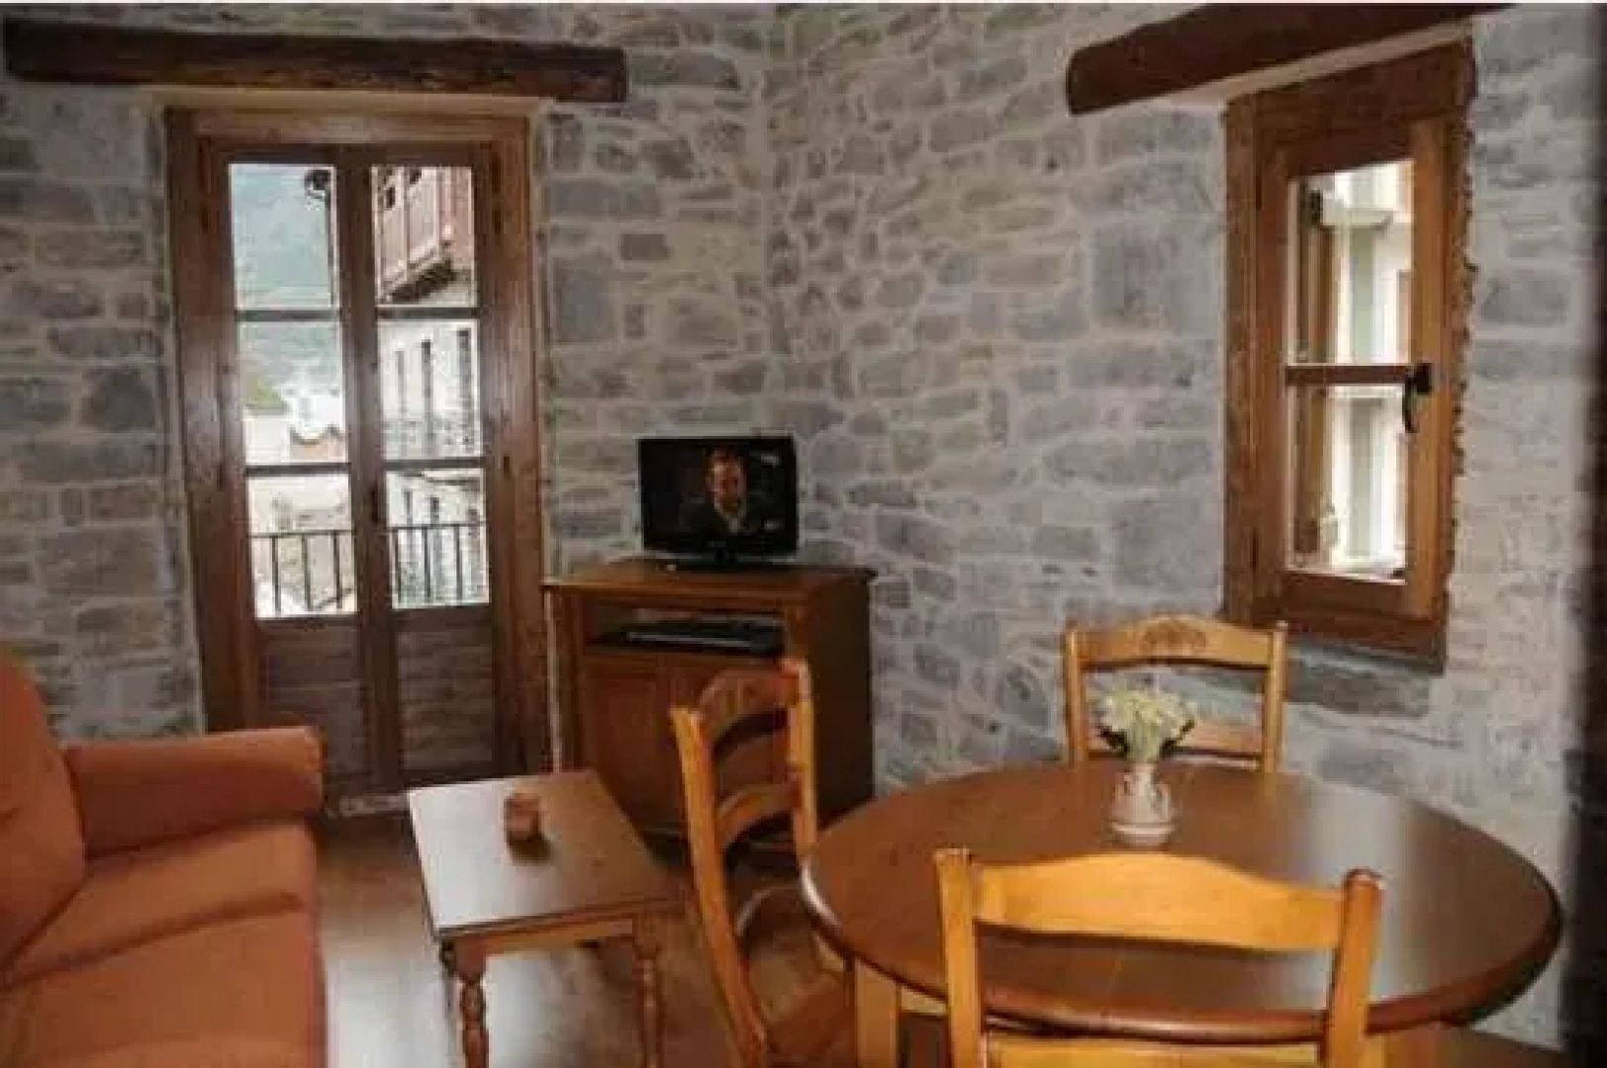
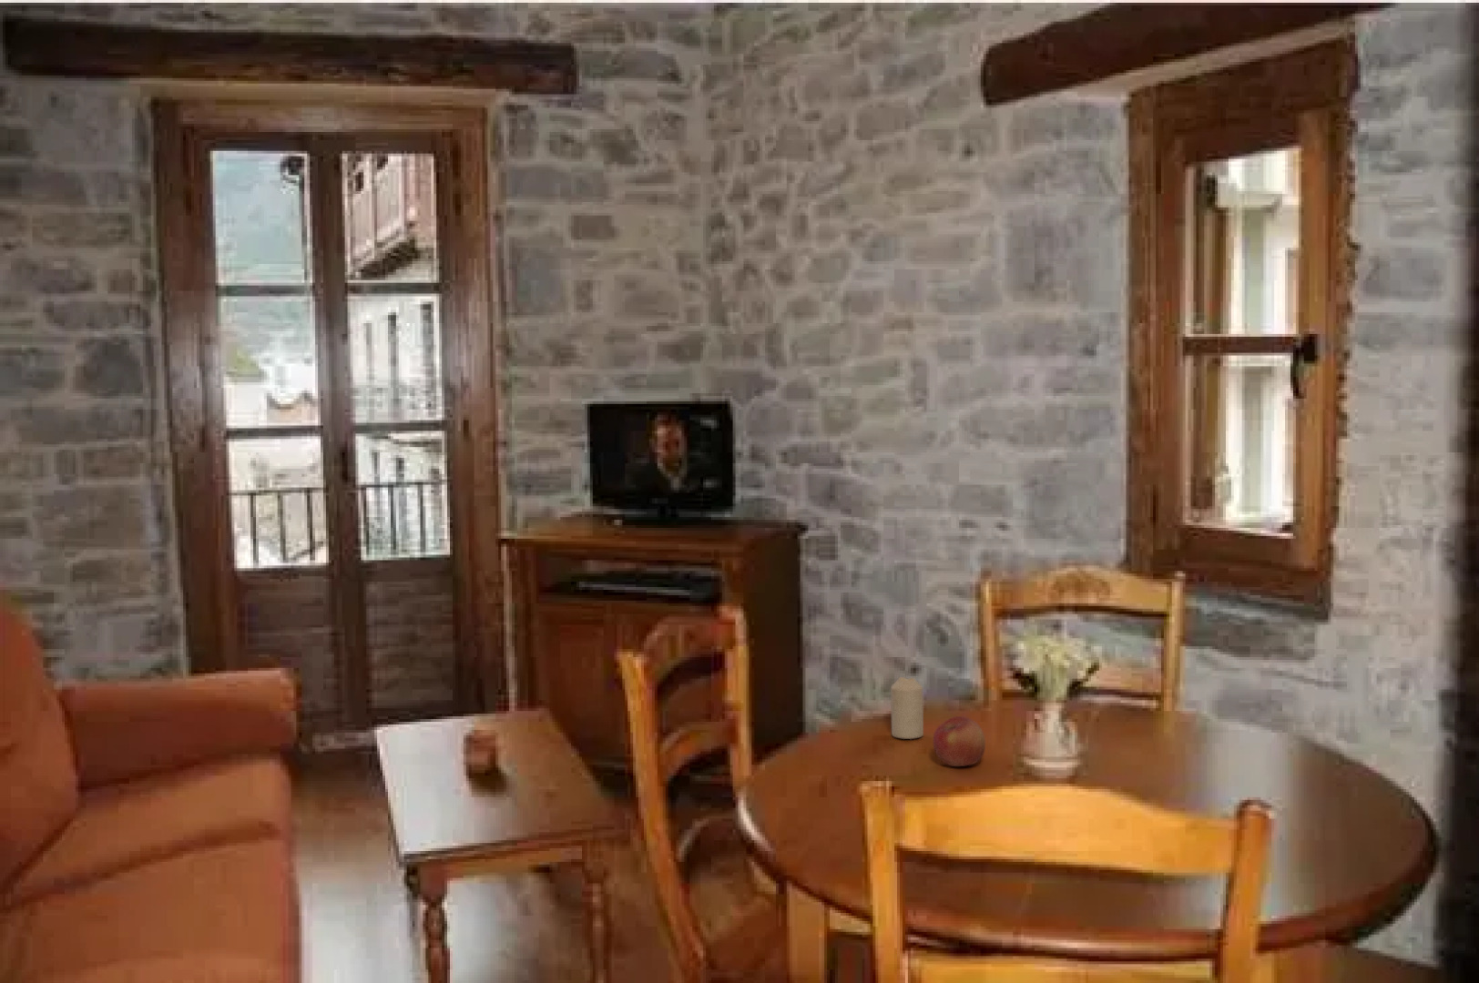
+ apple [933,715,986,767]
+ candle [890,676,925,739]
